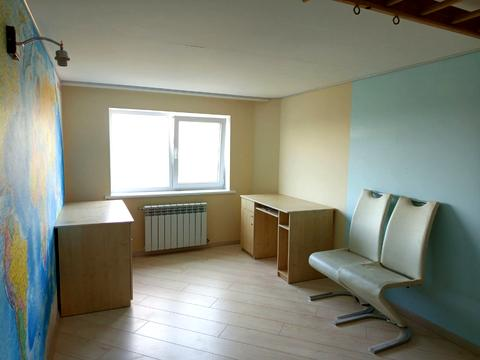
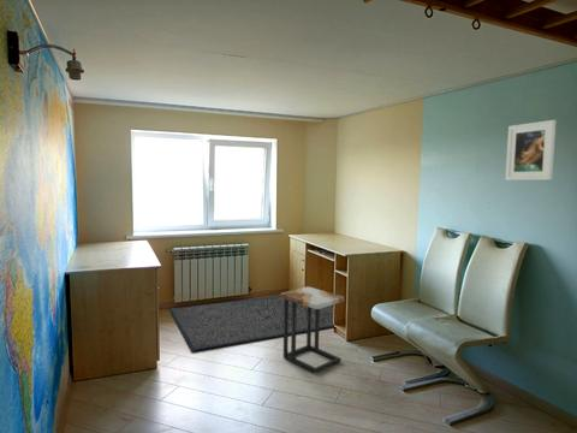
+ side table [280,286,345,375]
+ rug [168,295,335,352]
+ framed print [505,119,558,182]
